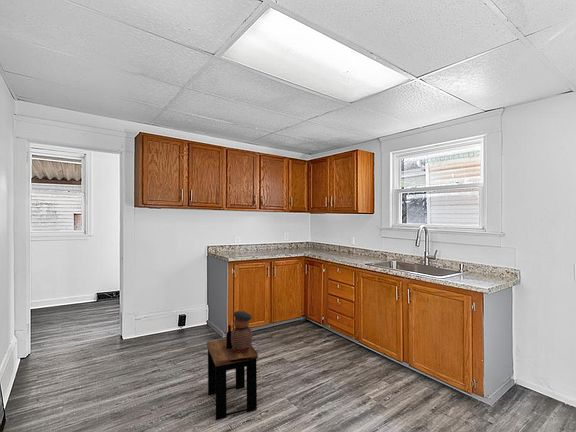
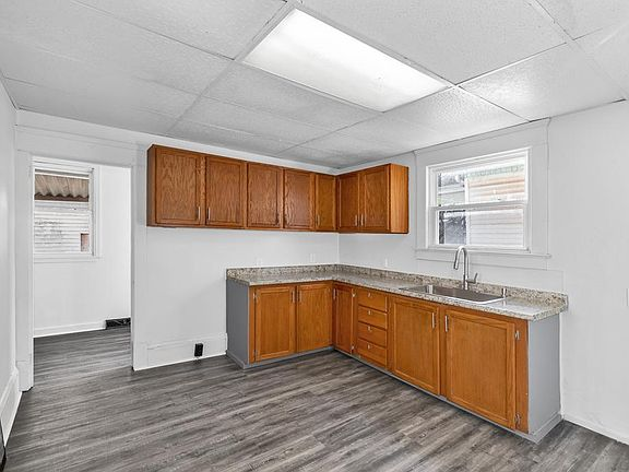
- side table [206,324,259,421]
- figurine [231,310,253,353]
